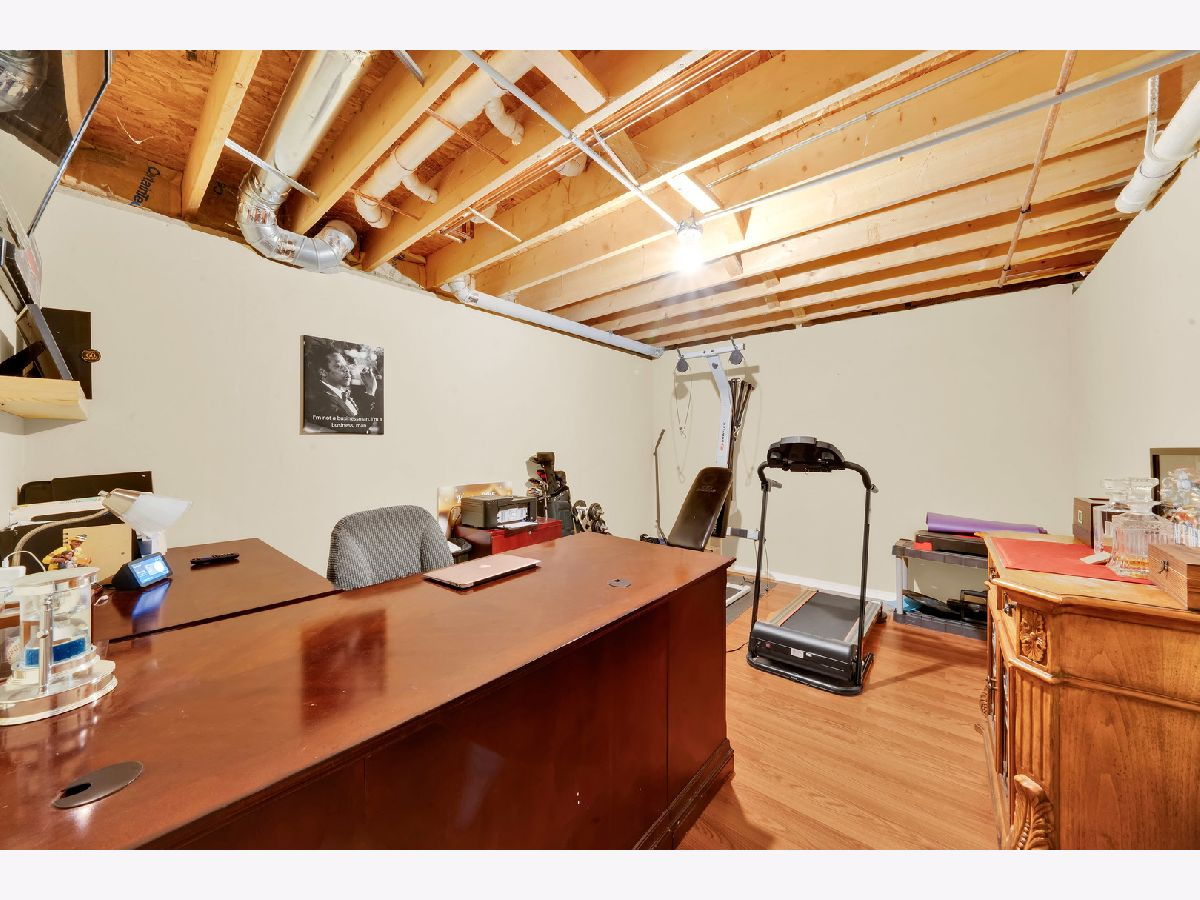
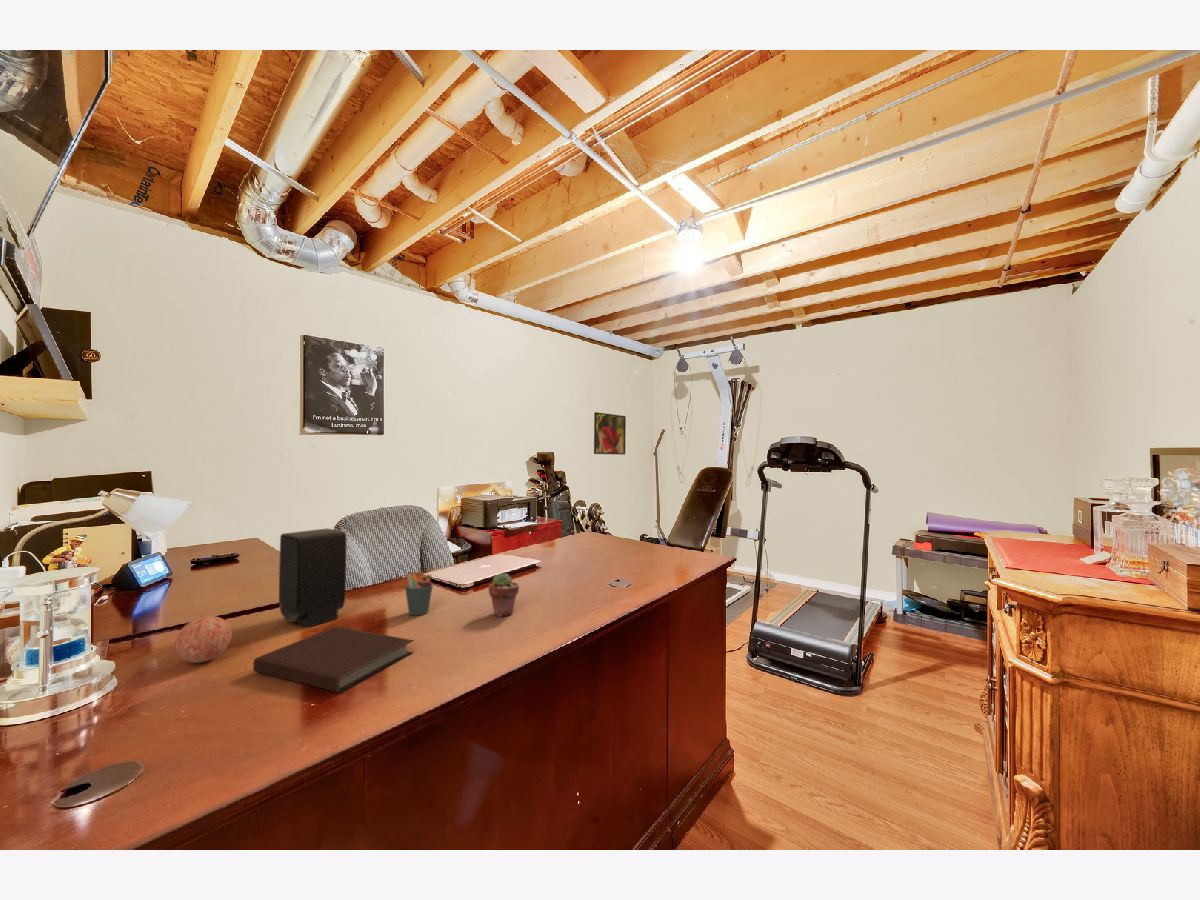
+ potted succulent [488,572,520,618]
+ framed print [593,411,627,456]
+ speaker [278,528,347,628]
+ pen holder [404,571,434,616]
+ decorative ball [174,615,233,664]
+ notebook [252,625,415,693]
